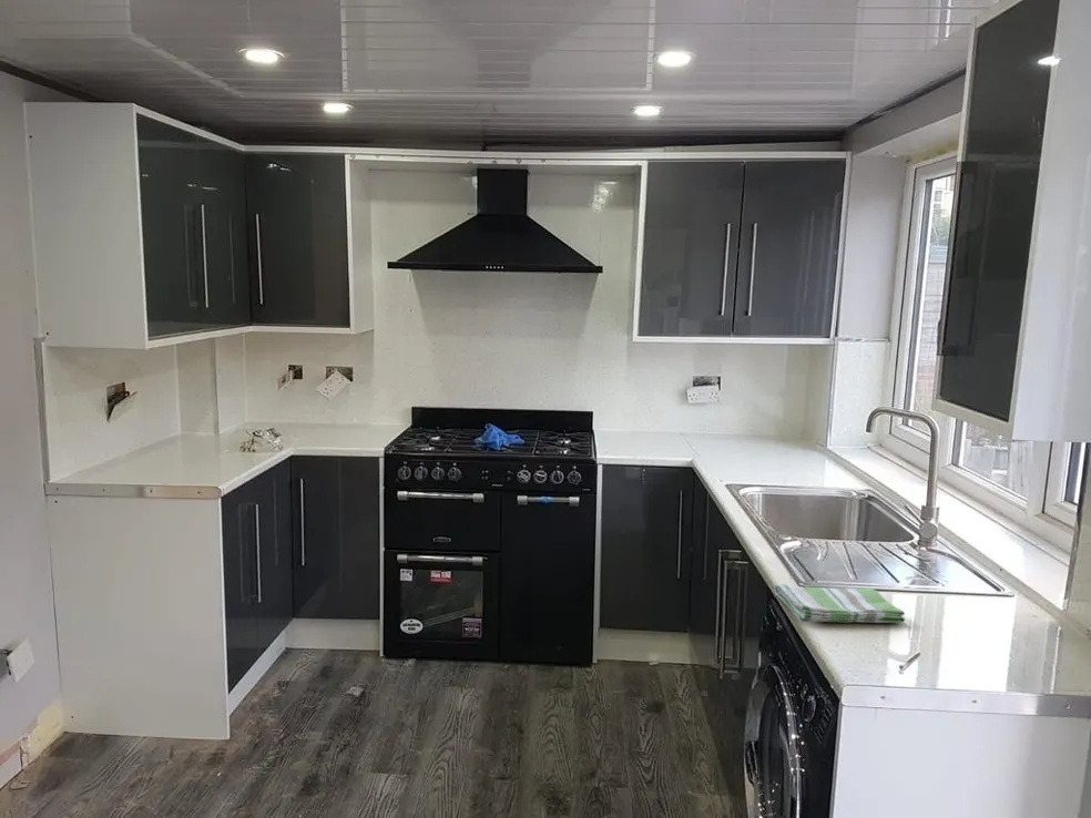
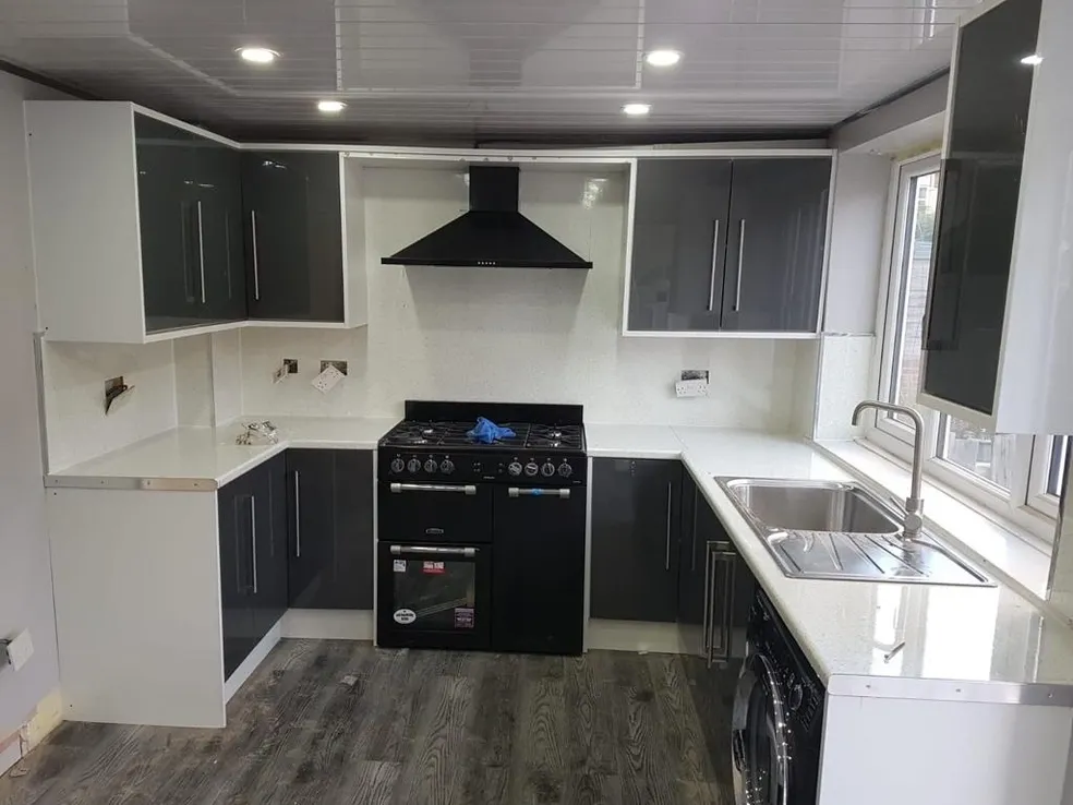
- dish towel [773,583,906,624]
